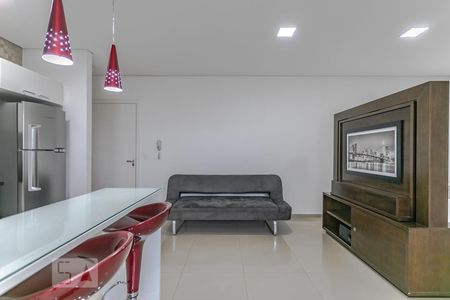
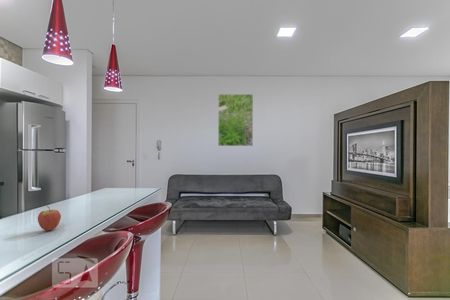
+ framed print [217,93,254,147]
+ fruit [37,205,62,232]
